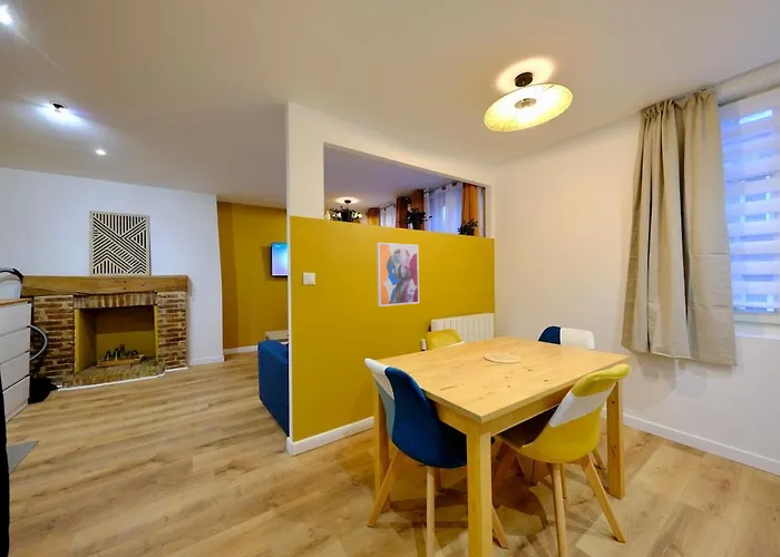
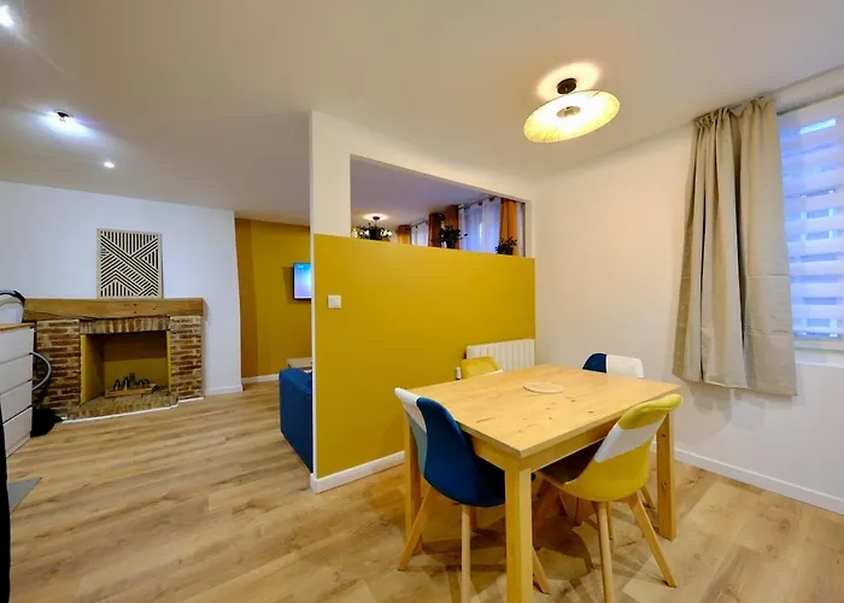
- wall art [376,242,420,307]
